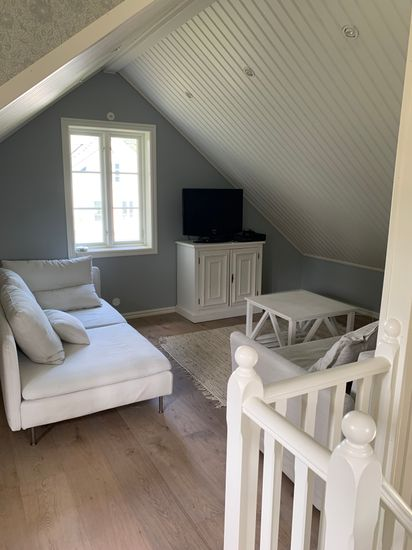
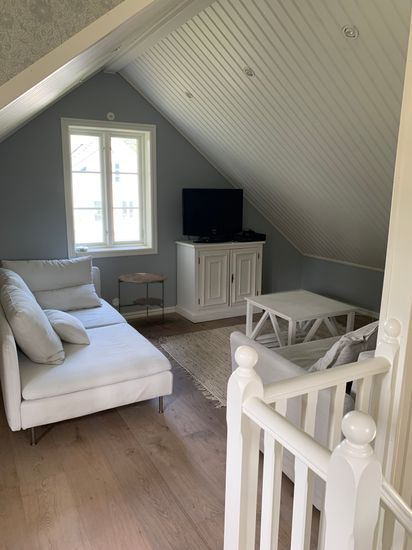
+ side table [117,271,168,330]
